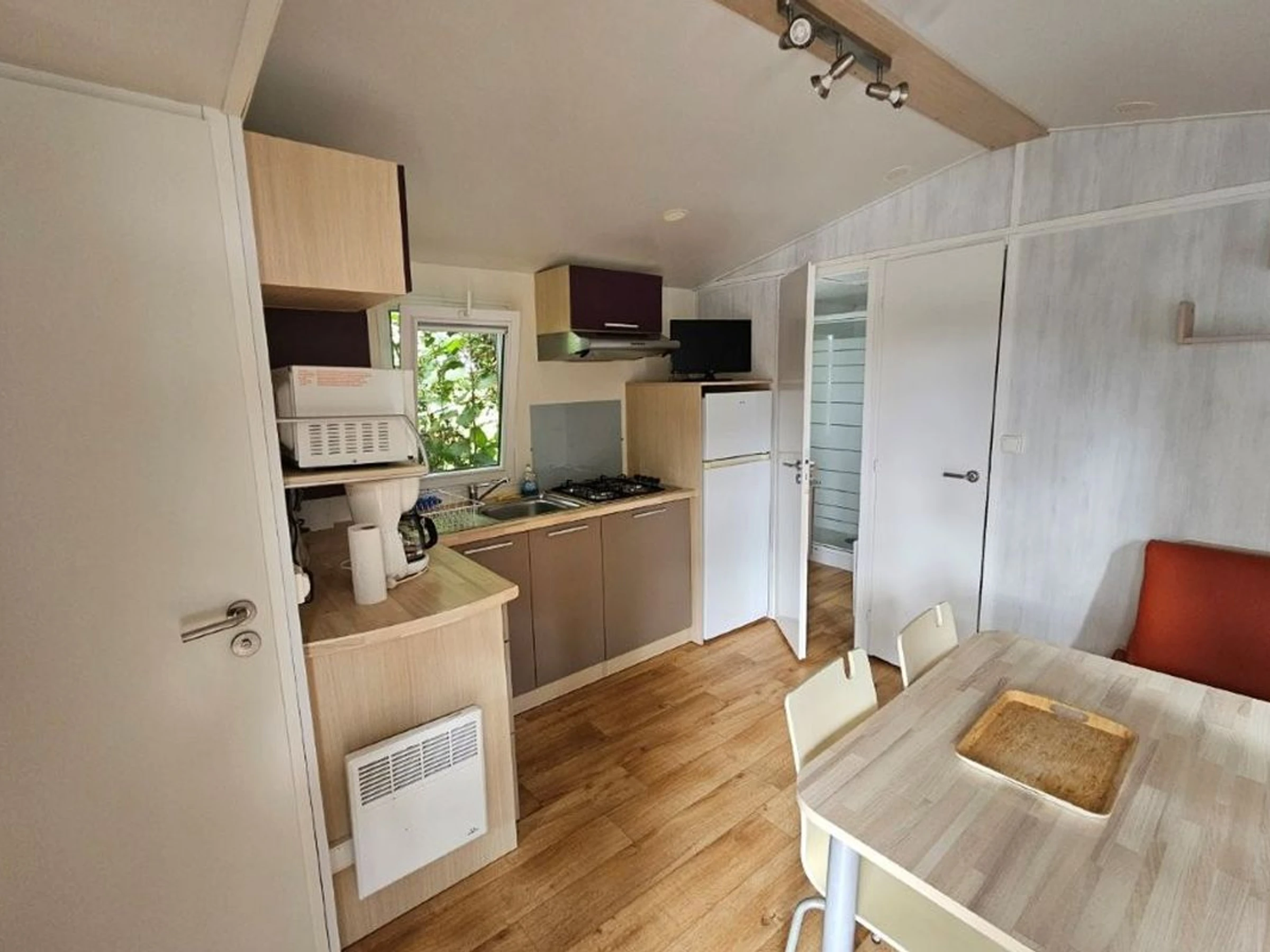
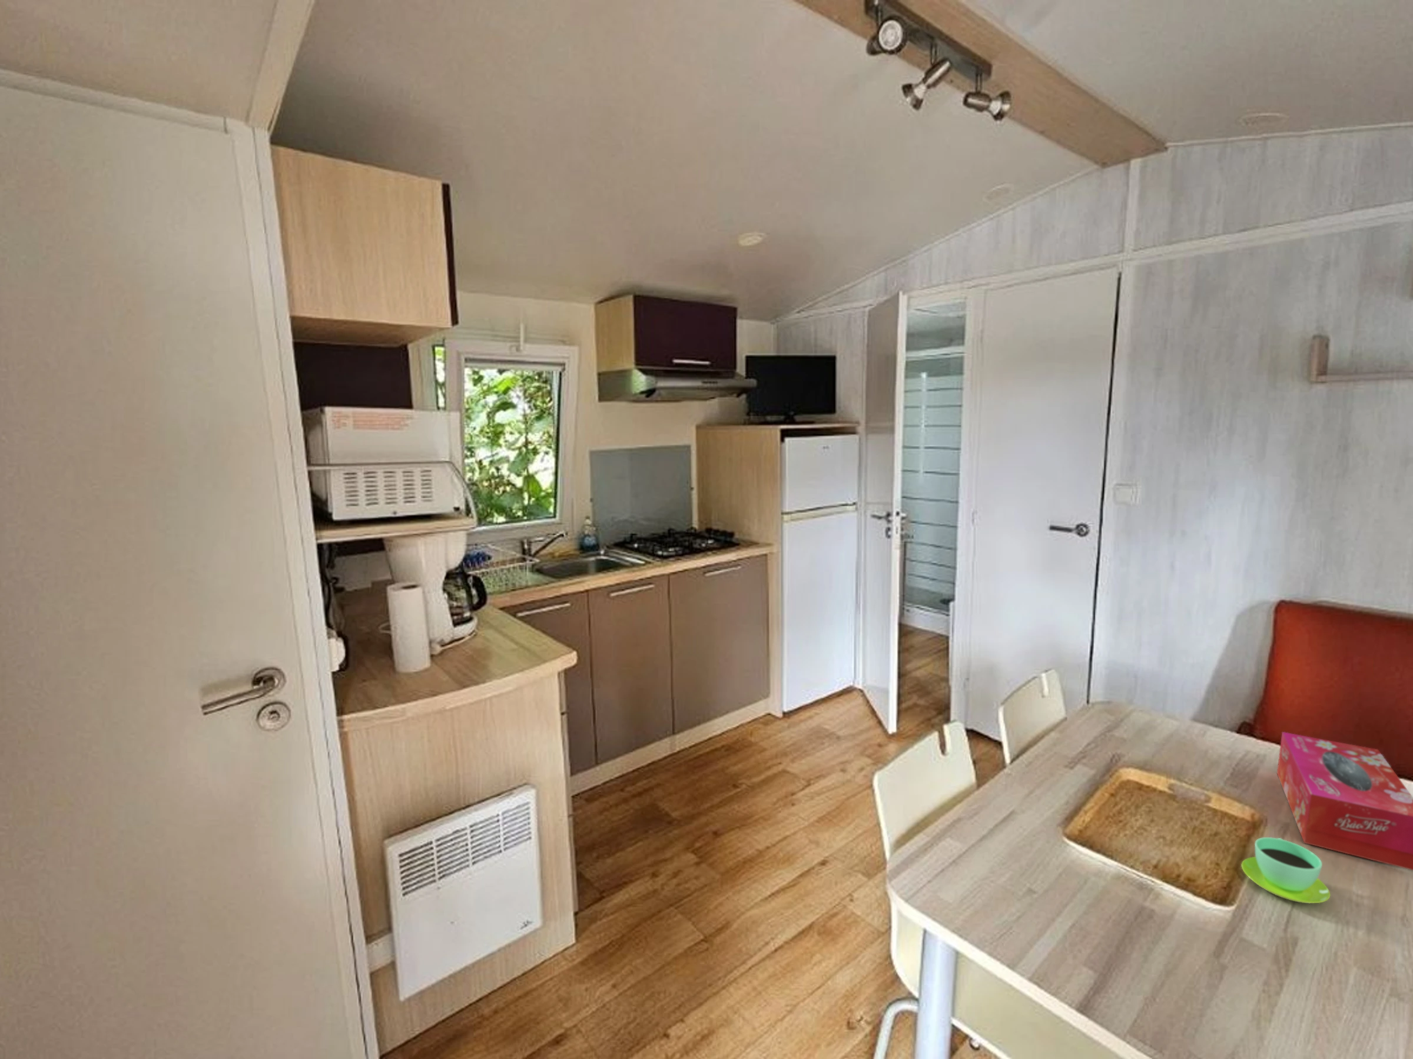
+ cup [1241,837,1331,904]
+ tissue box [1276,731,1413,871]
